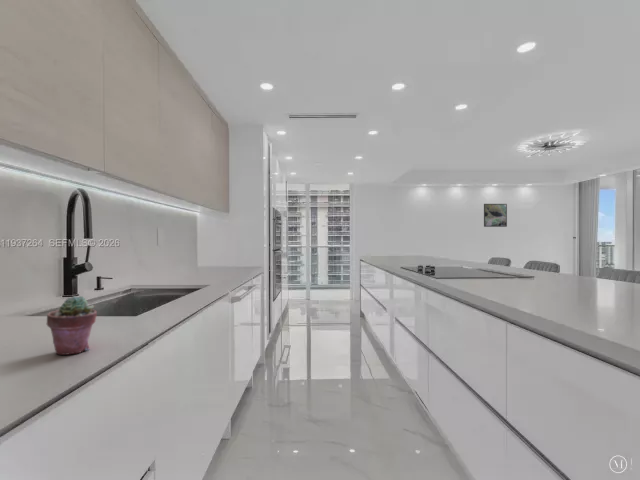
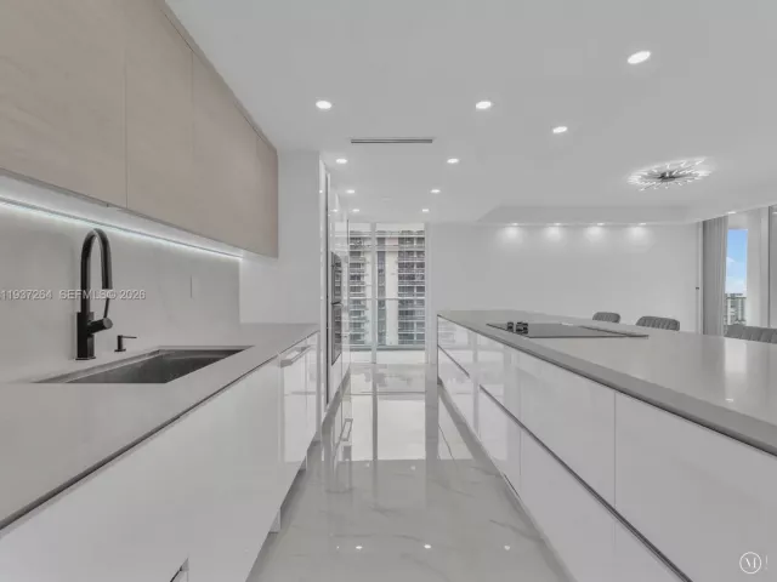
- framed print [483,203,508,228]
- potted succulent [46,295,98,356]
